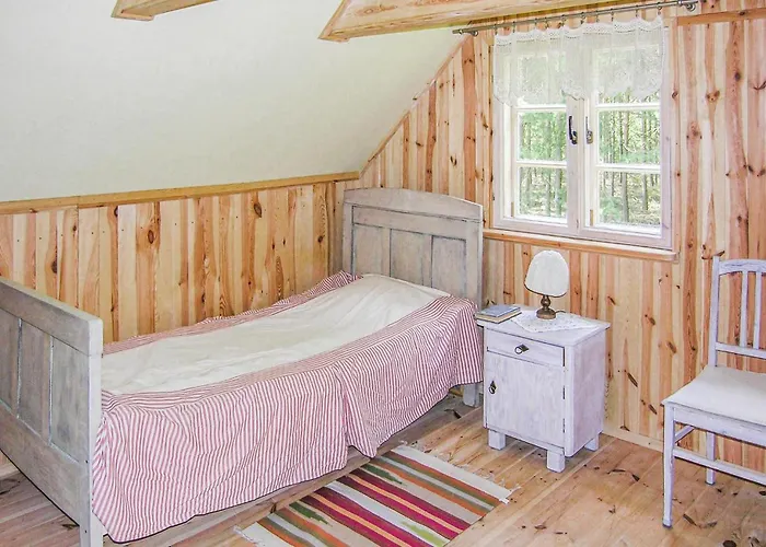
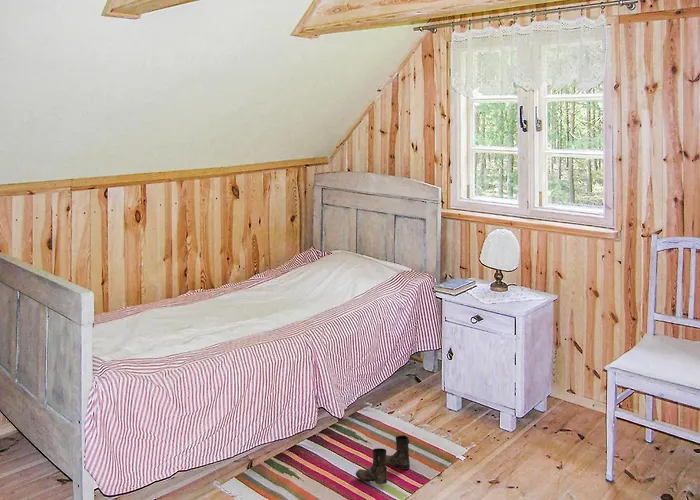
+ boots [355,434,411,485]
